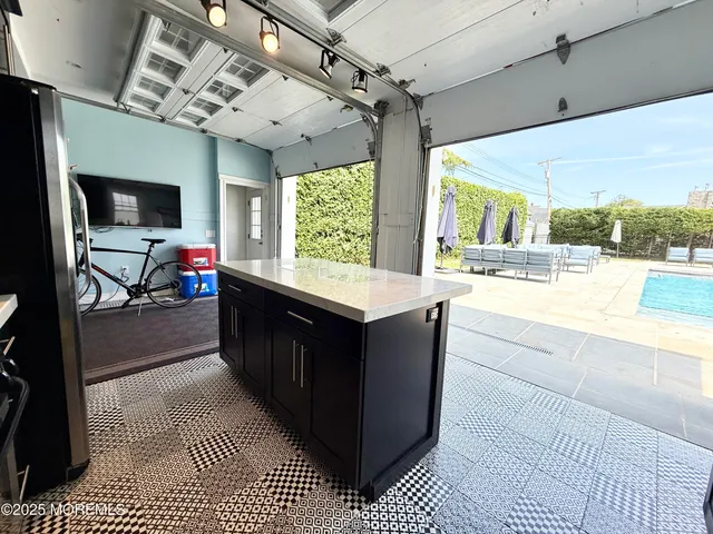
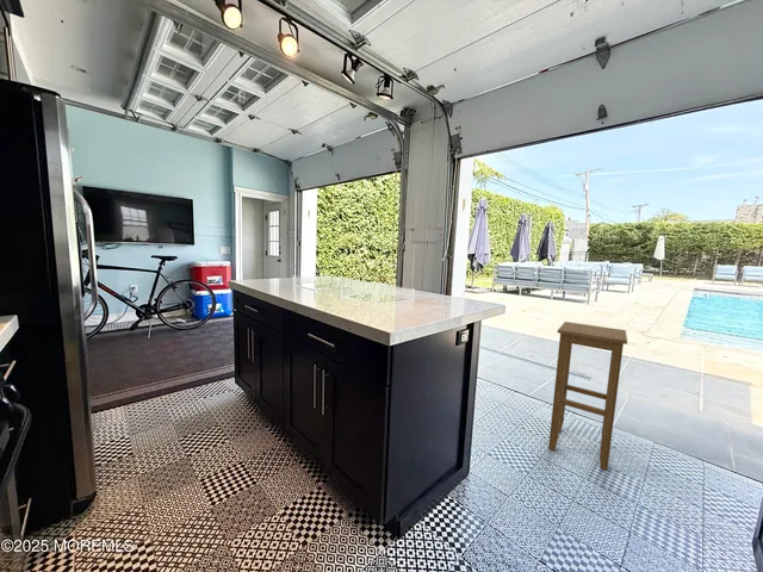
+ stool [547,321,628,472]
